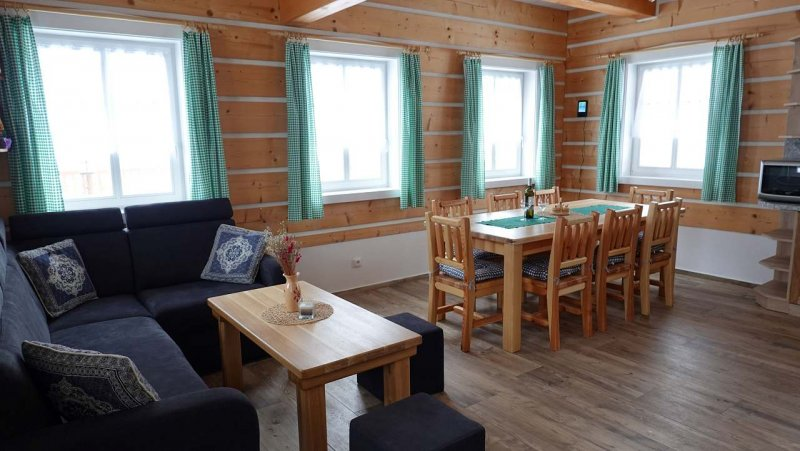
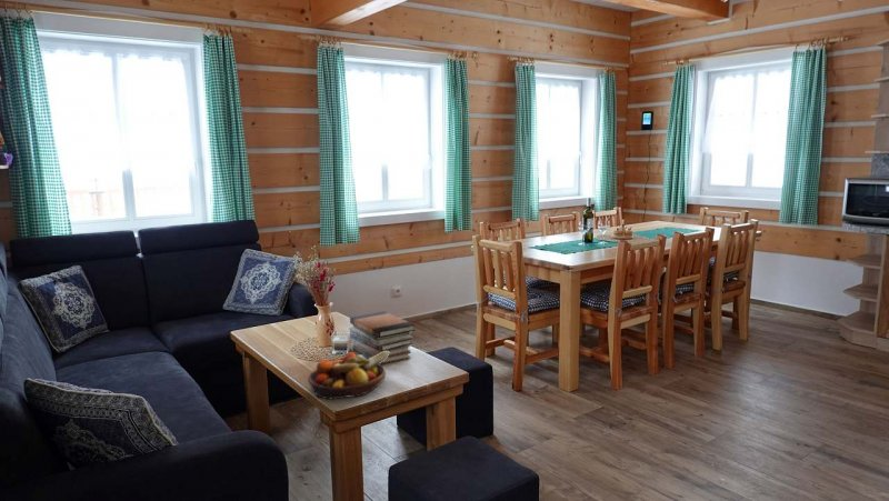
+ fruit bowl [307,351,390,400]
+ book stack [348,310,417,364]
